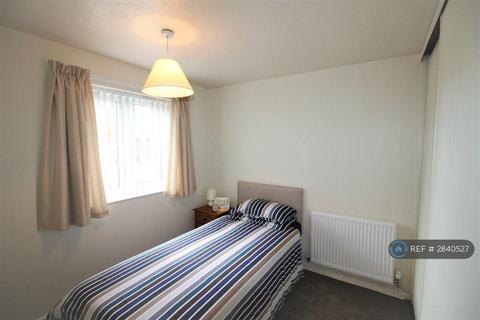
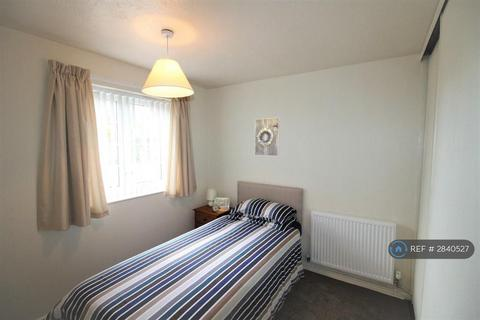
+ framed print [254,117,281,157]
